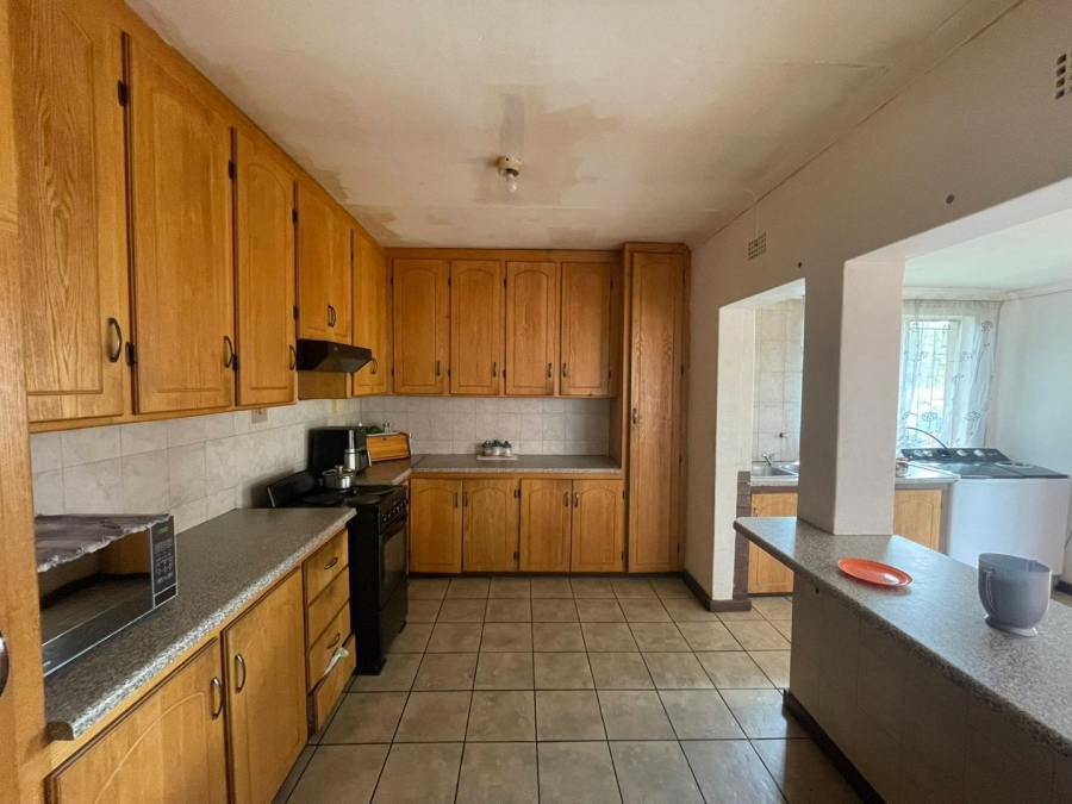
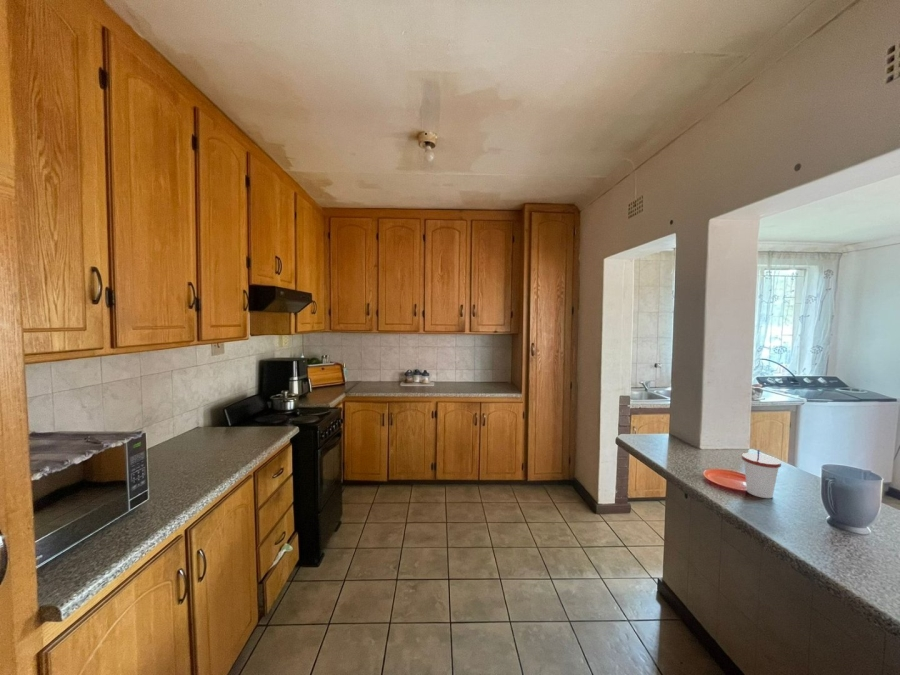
+ cup [741,449,782,499]
